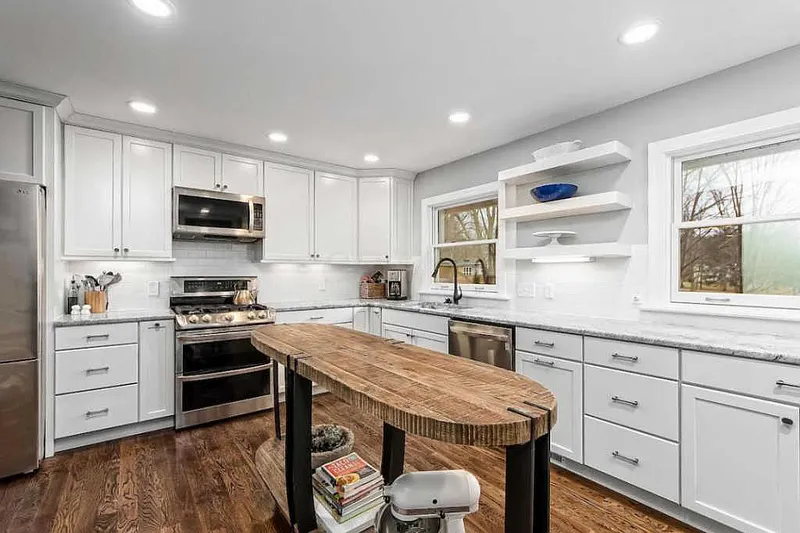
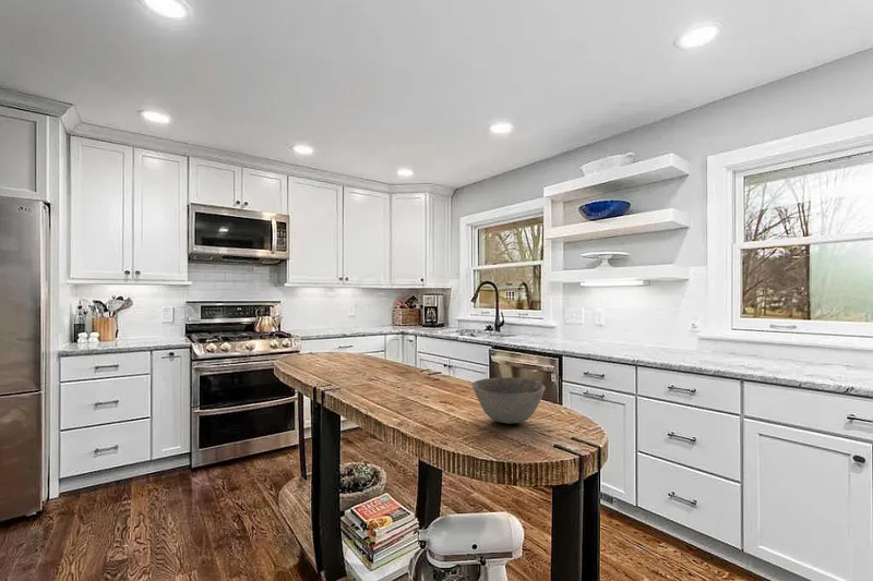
+ bowl [471,377,547,425]
